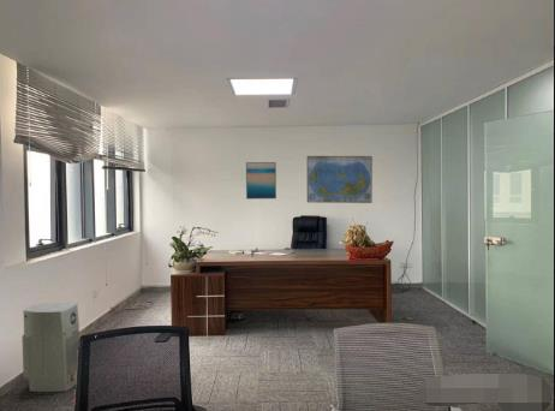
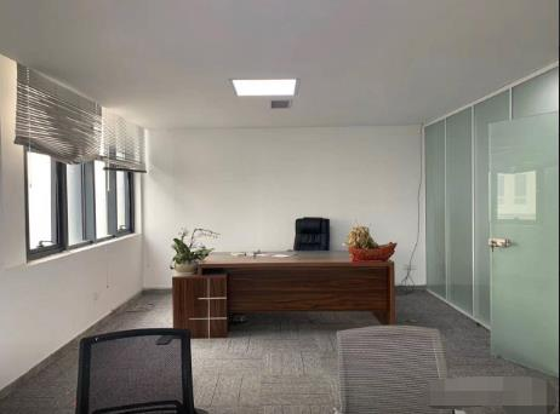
- wall art [245,161,278,201]
- world map [306,155,374,204]
- air purifier [20,302,80,393]
